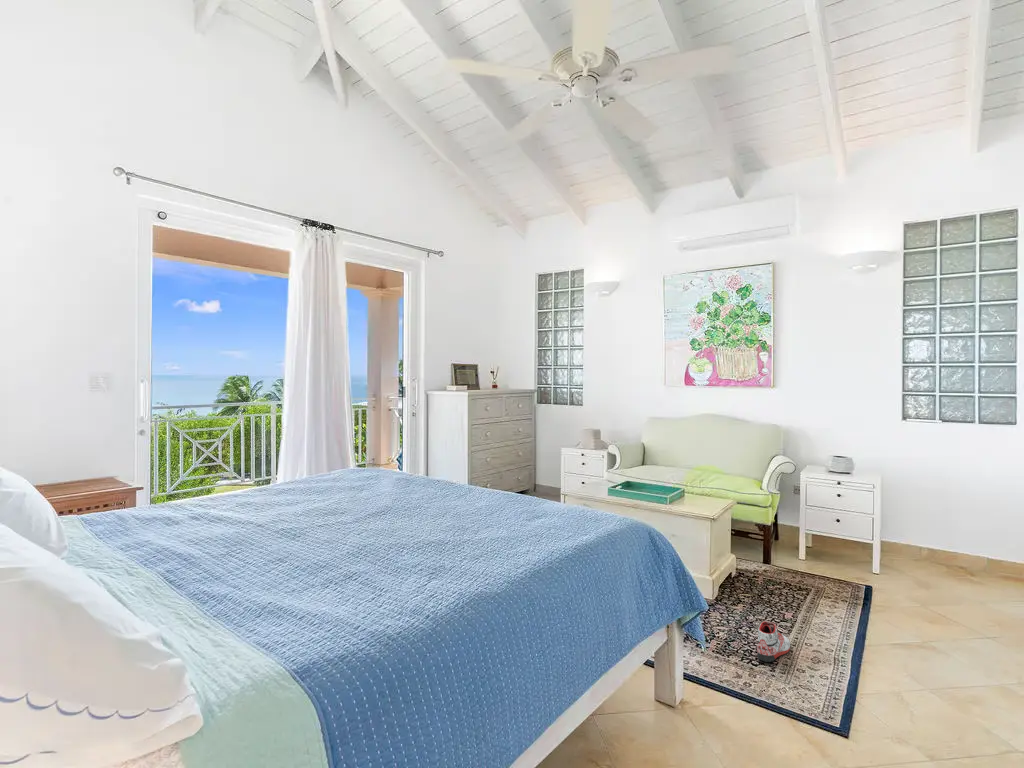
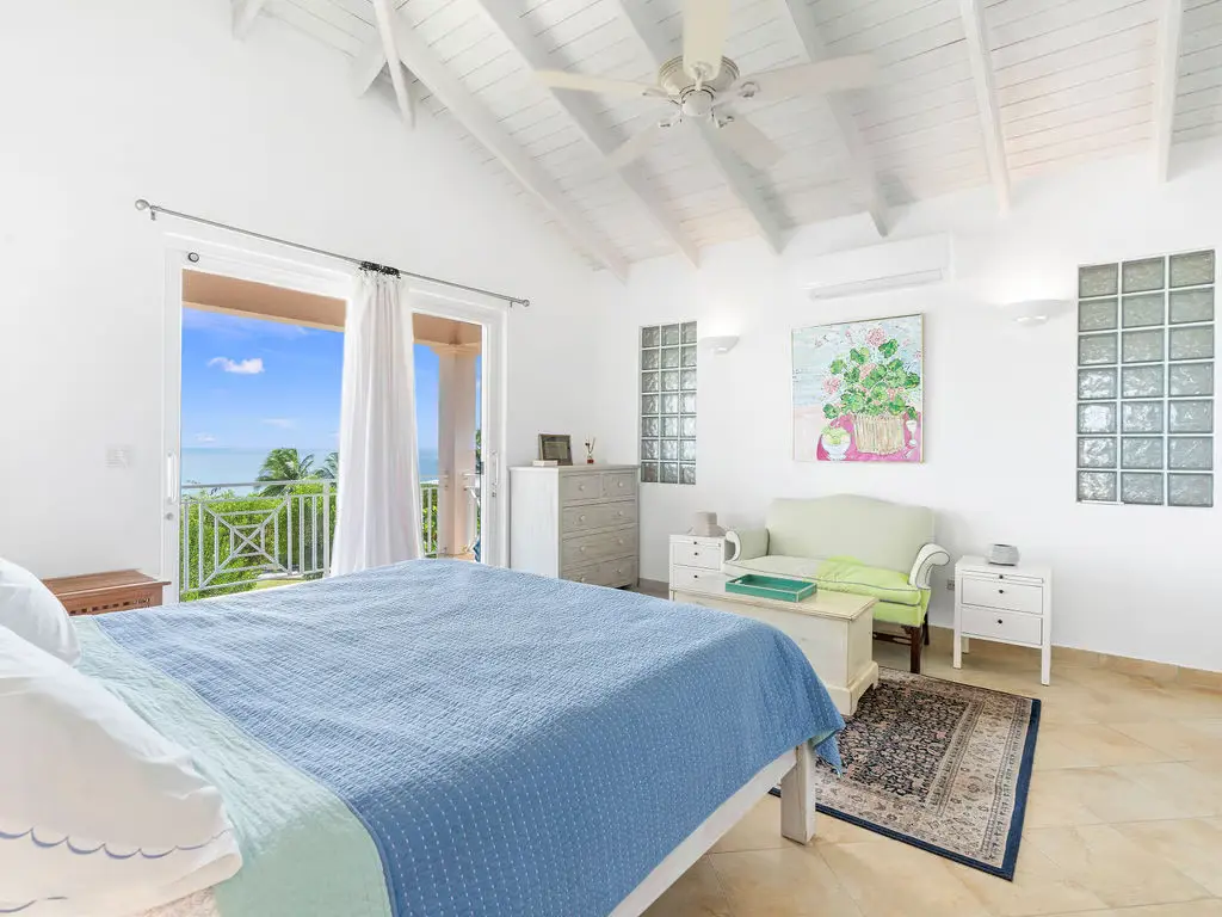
- sneaker [756,621,791,663]
